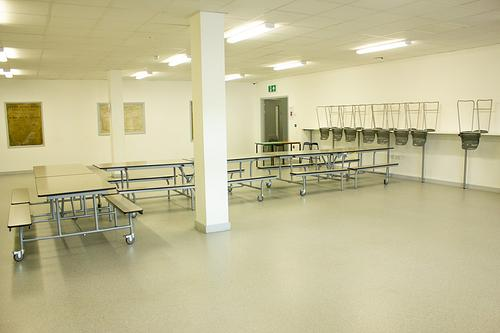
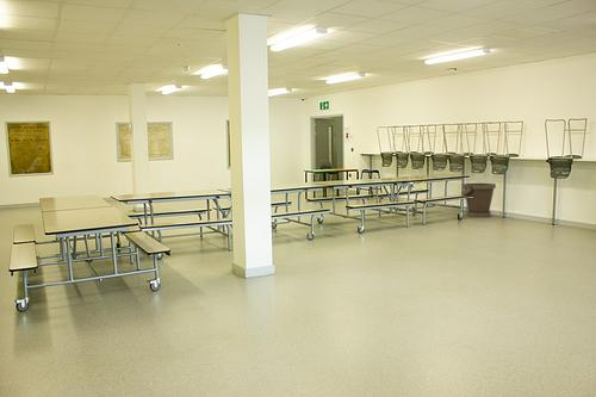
+ bucket [460,182,497,218]
